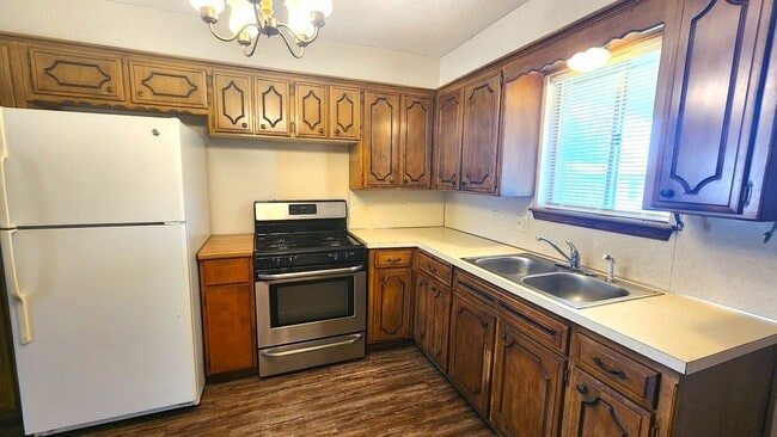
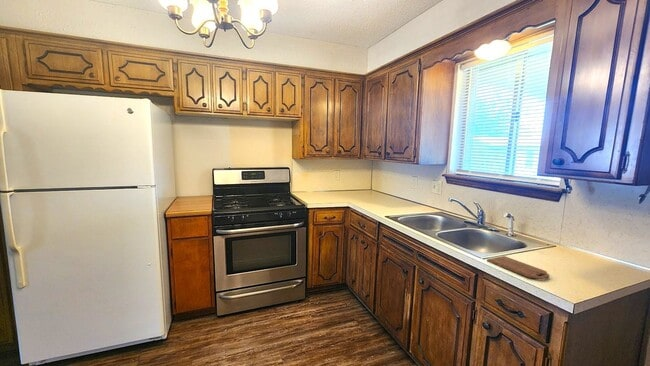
+ cutting board [486,255,550,280]
